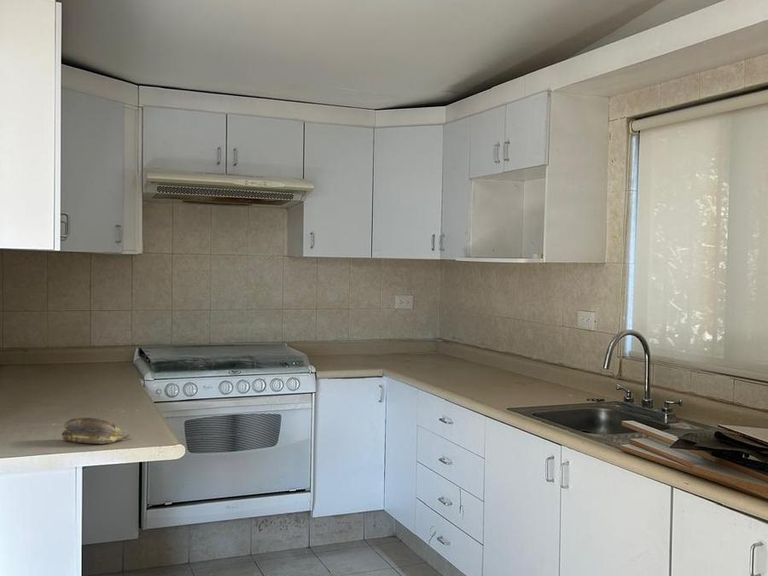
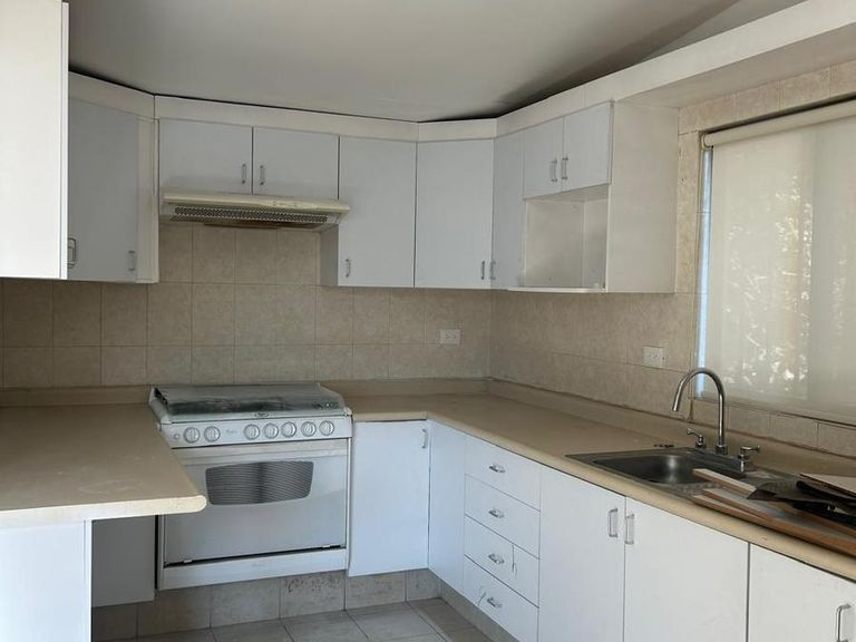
- banana [61,416,131,445]
